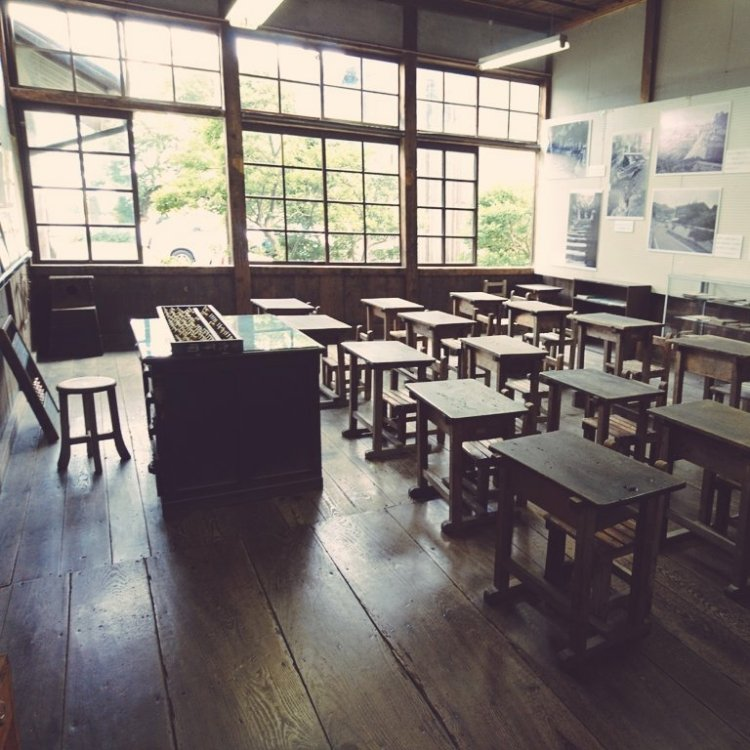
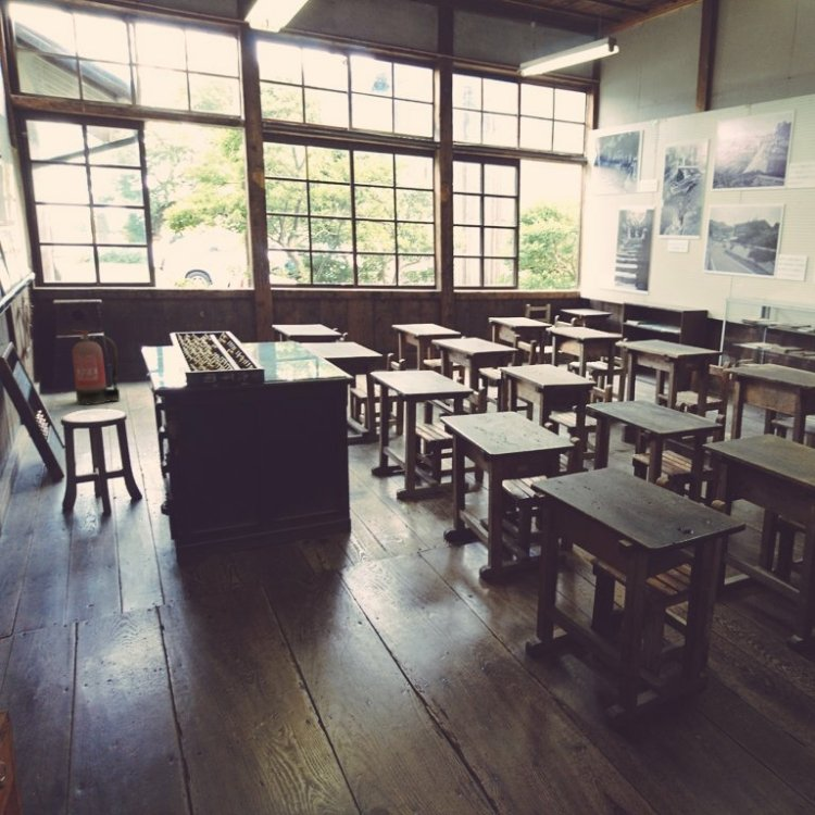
+ fire extinguisher [72,329,121,406]
